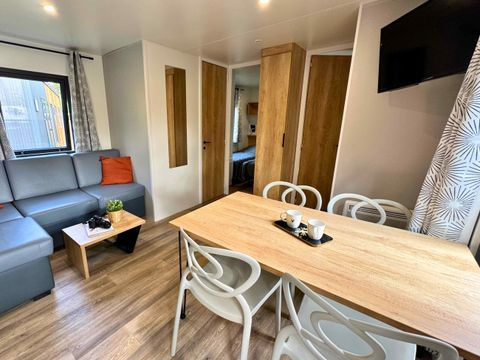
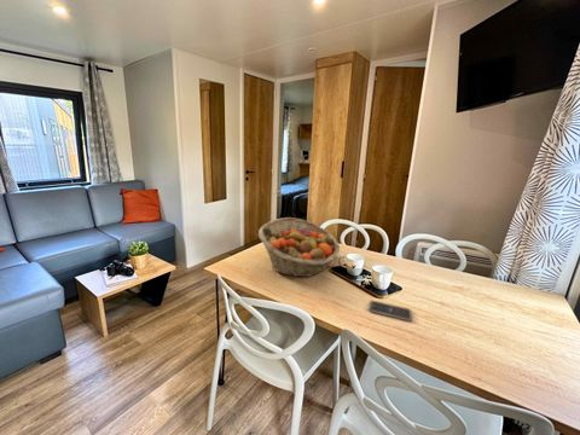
+ smartphone [367,300,413,323]
+ fruit basket [257,216,341,278]
